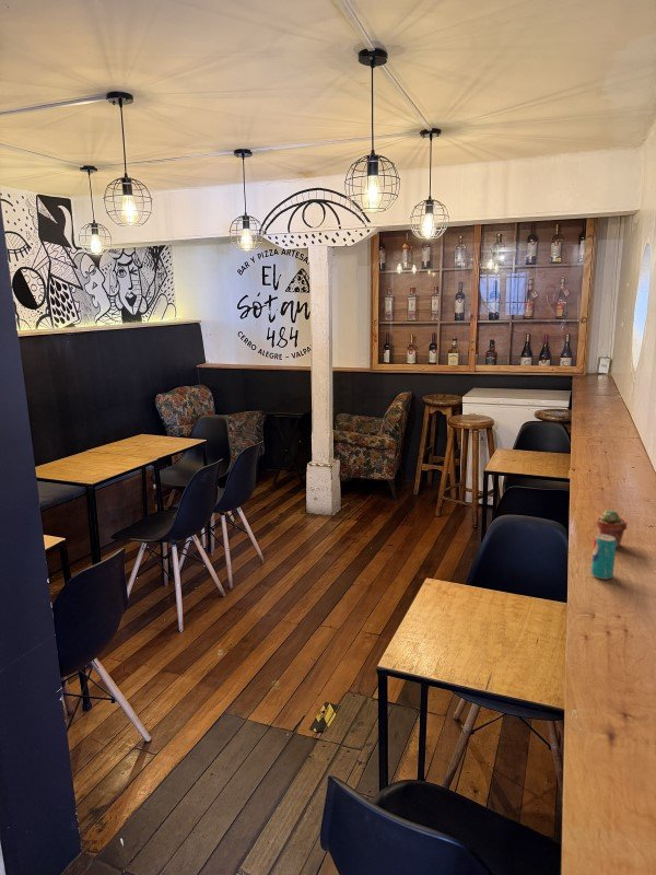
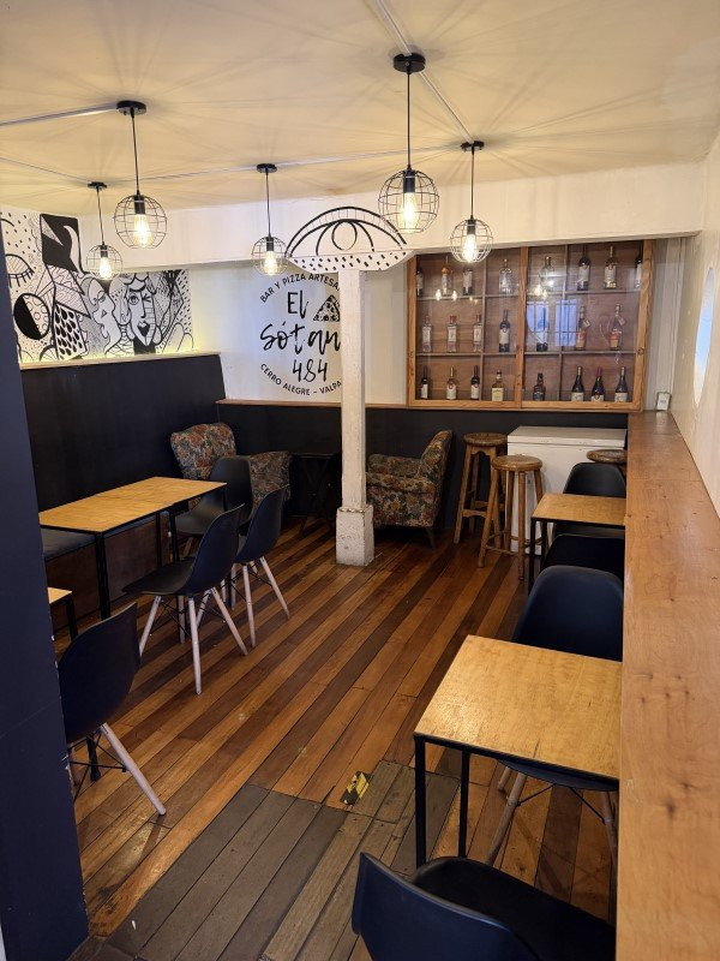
- beverage can [590,534,617,581]
- potted succulent [596,509,628,549]
